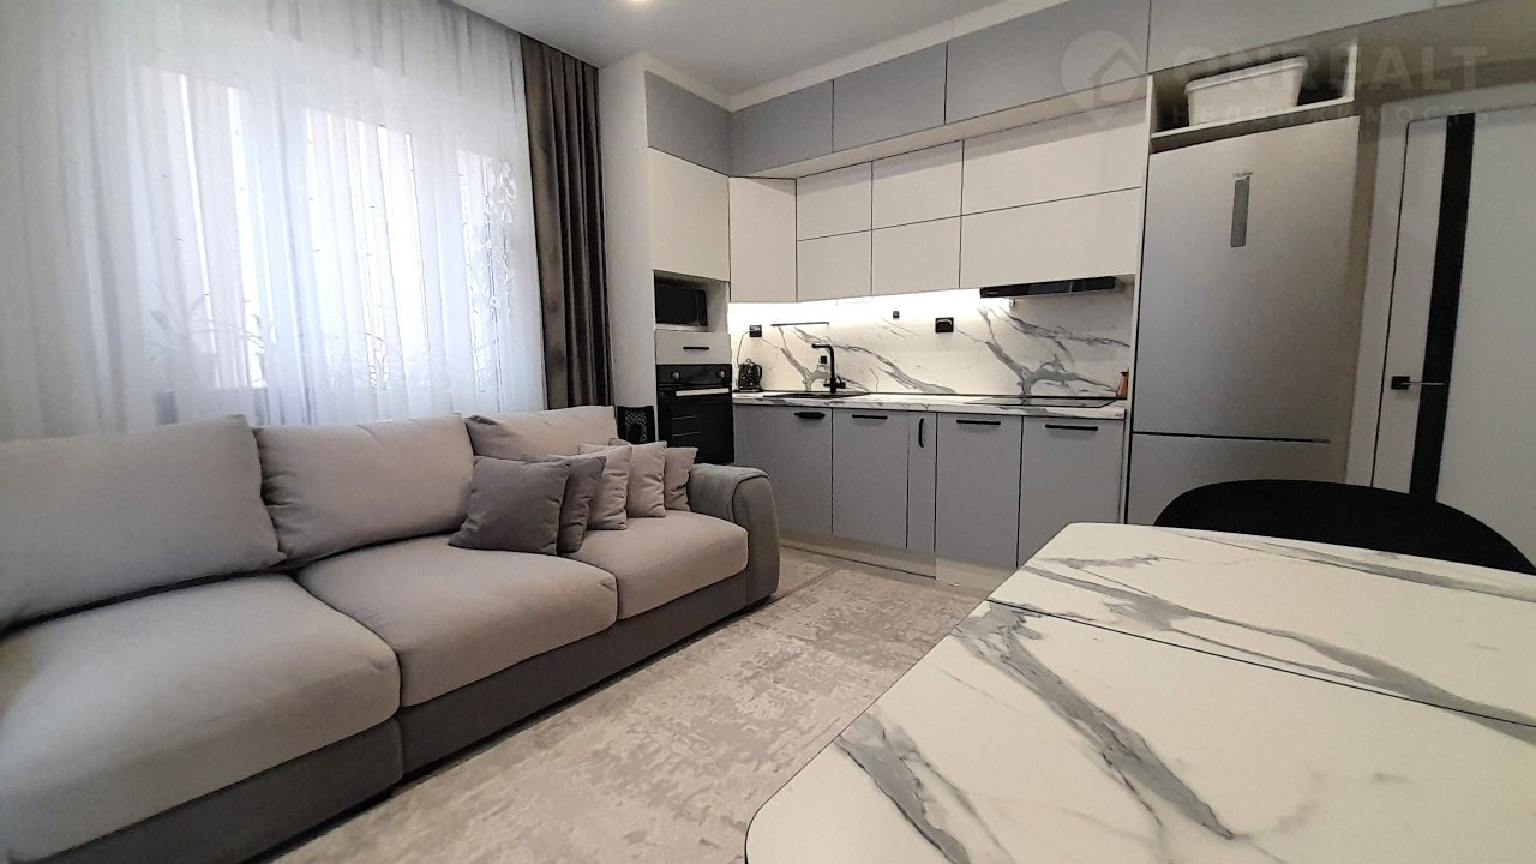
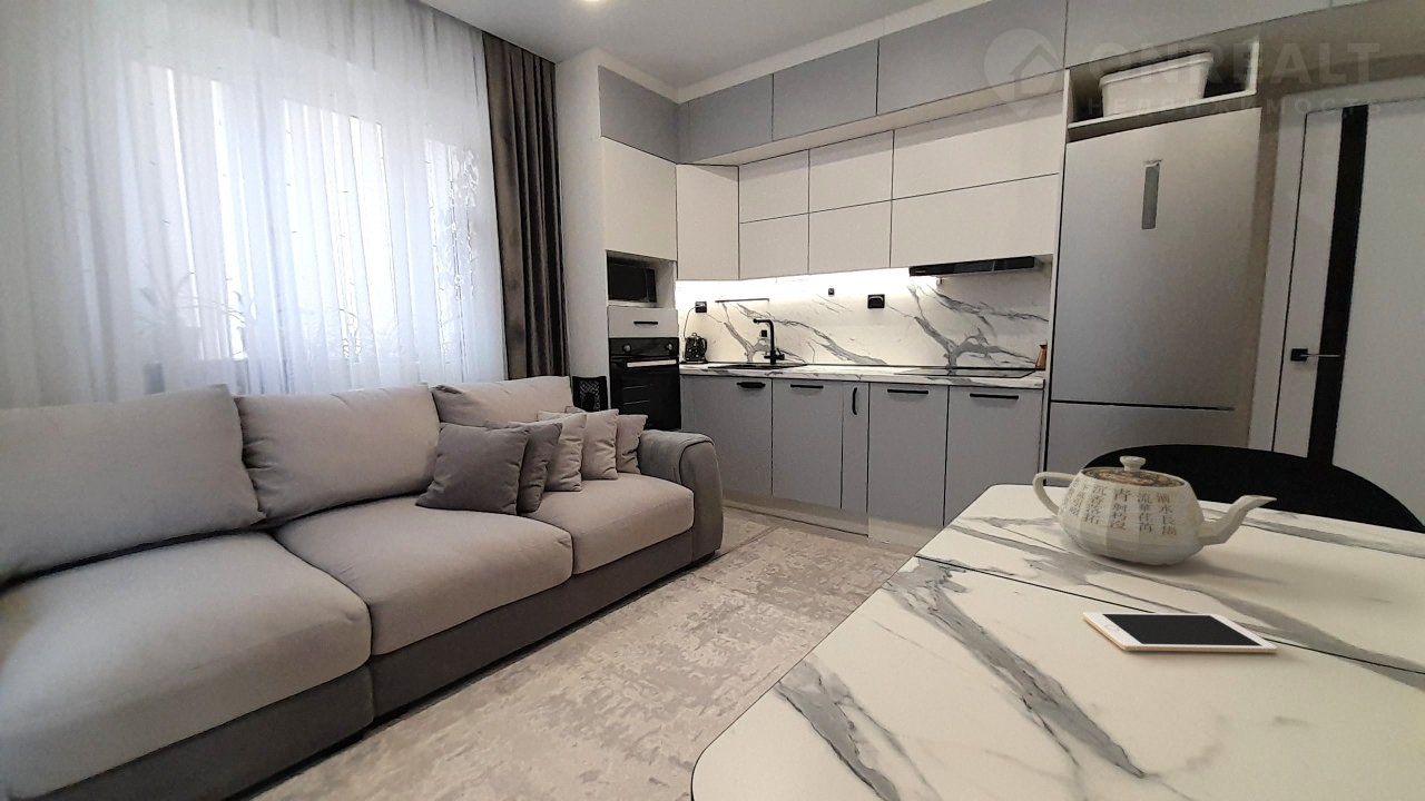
+ cell phone [1082,611,1278,654]
+ teapot [1032,455,1277,566]
